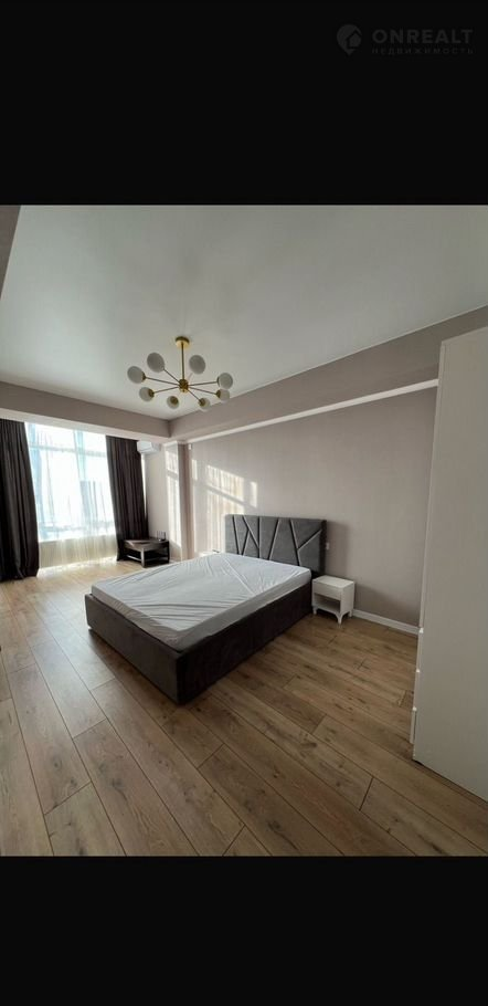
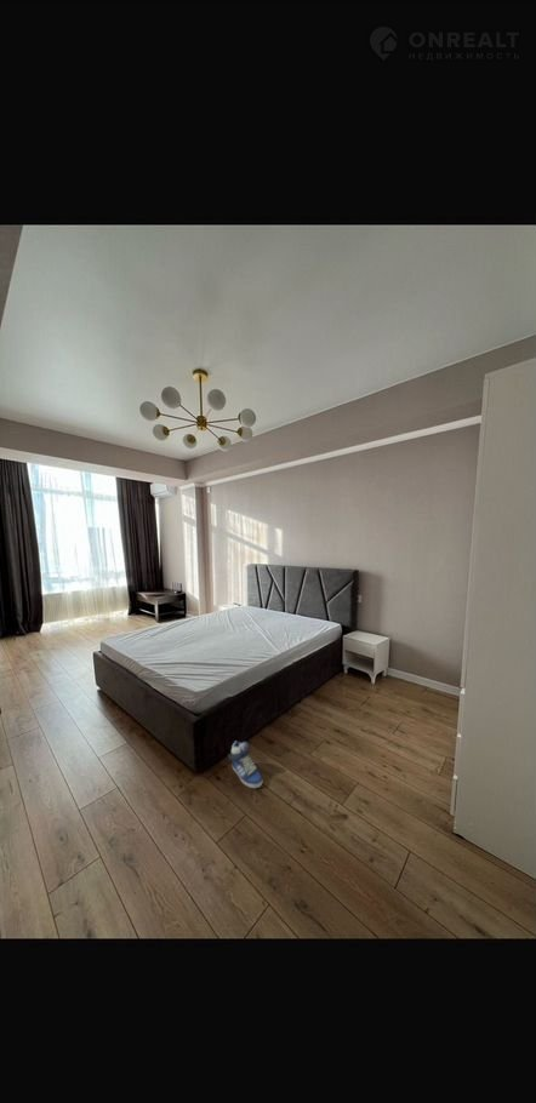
+ sneaker [227,739,263,789]
